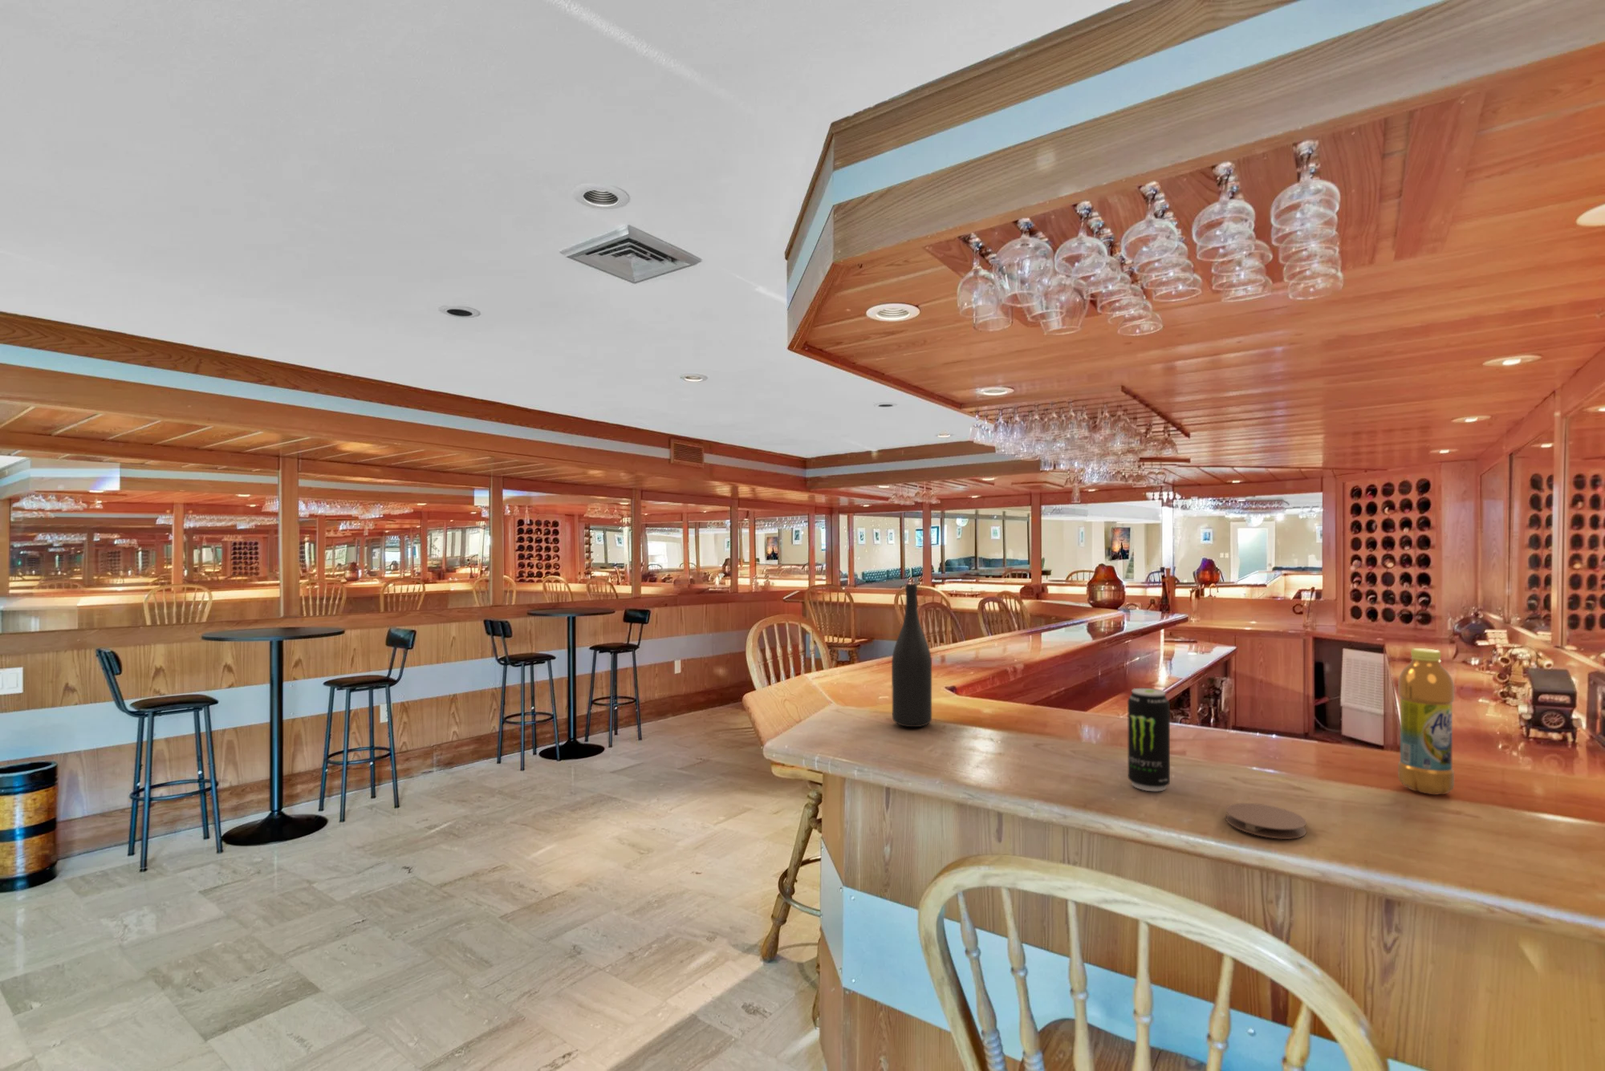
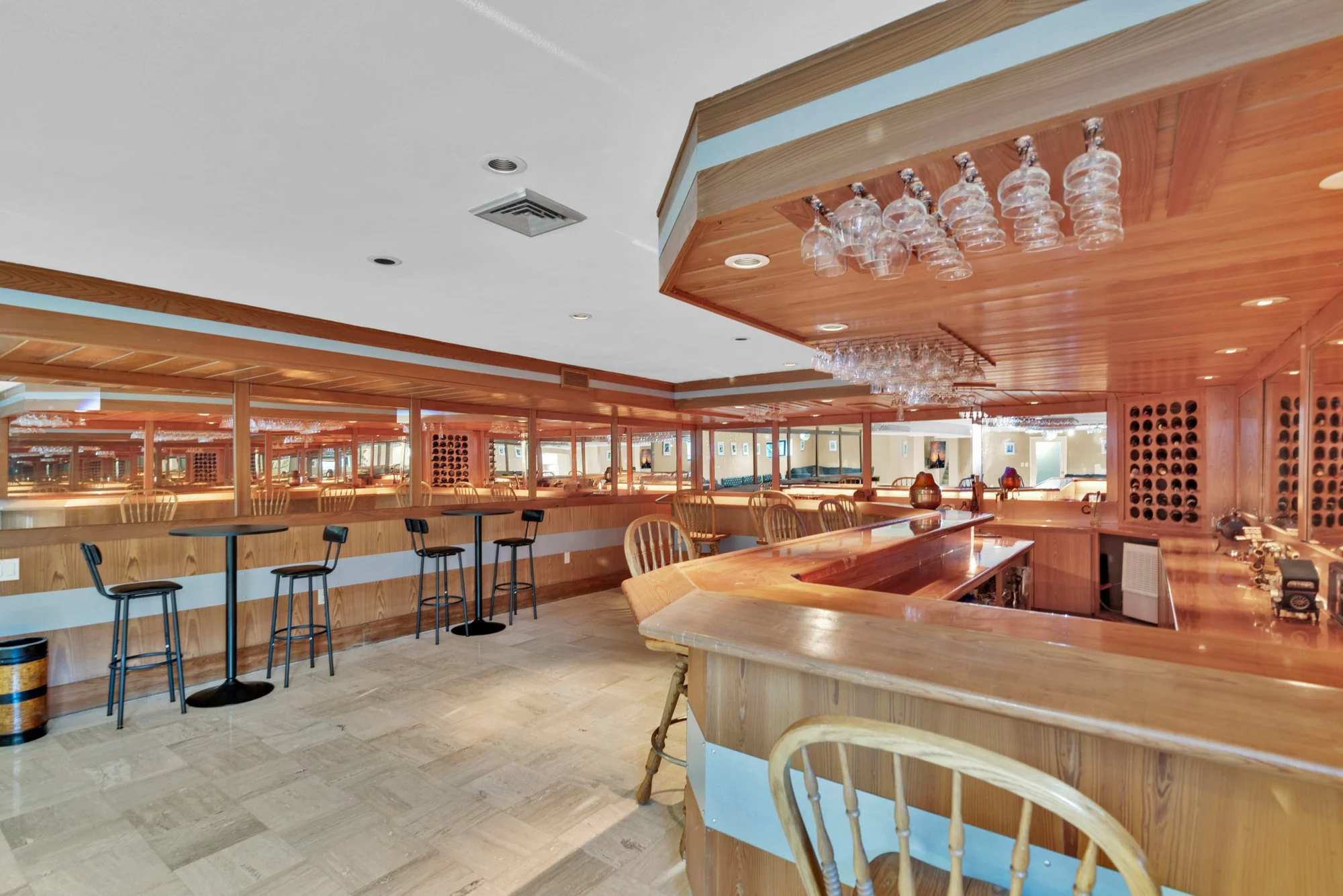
- coaster [1225,802,1307,840]
- bottle [1397,648,1454,795]
- beverage can [1127,687,1171,791]
- wine bottle [890,583,932,728]
